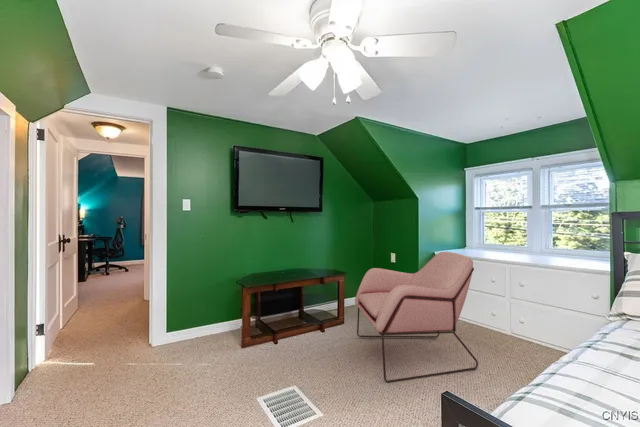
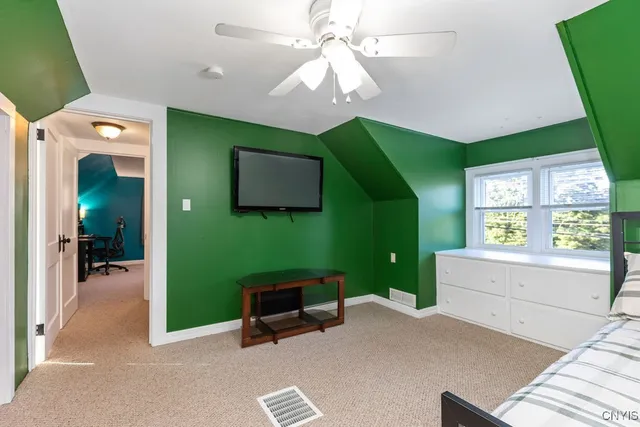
- armchair [354,251,479,384]
